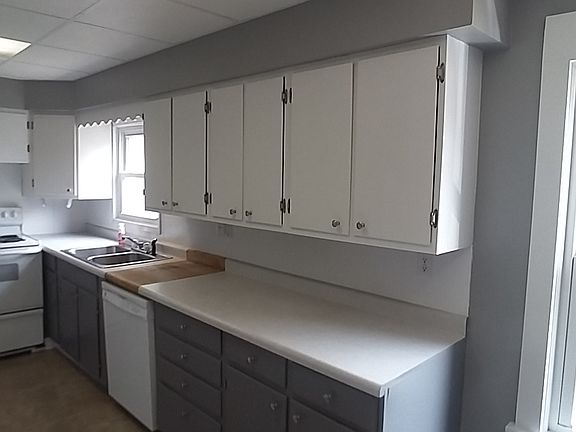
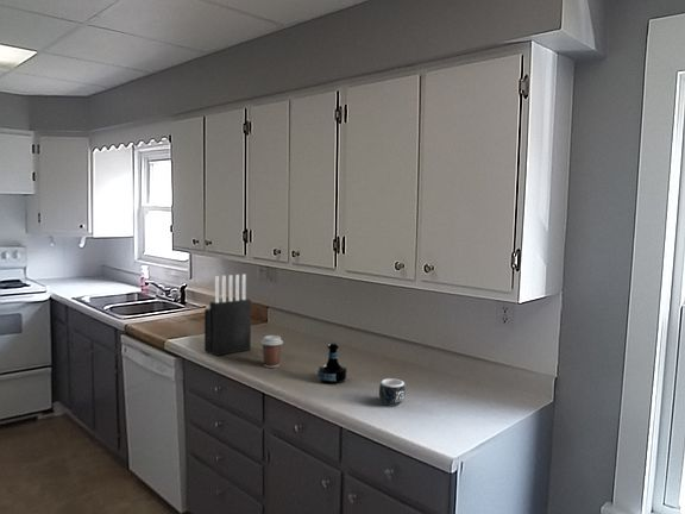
+ coffee cup [260,334,284,369]
+ tequila bottle [316,343,348,384]
+ knife block [203,272,252,357]
+ mug [378,377,407,407]
